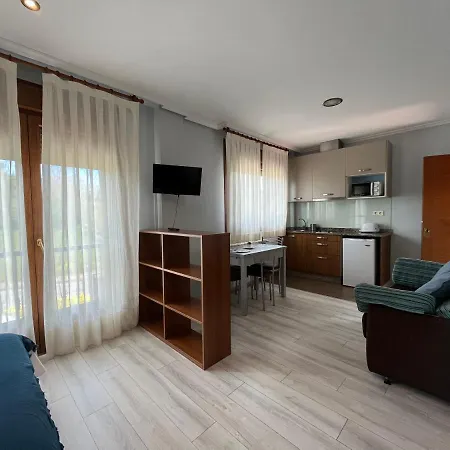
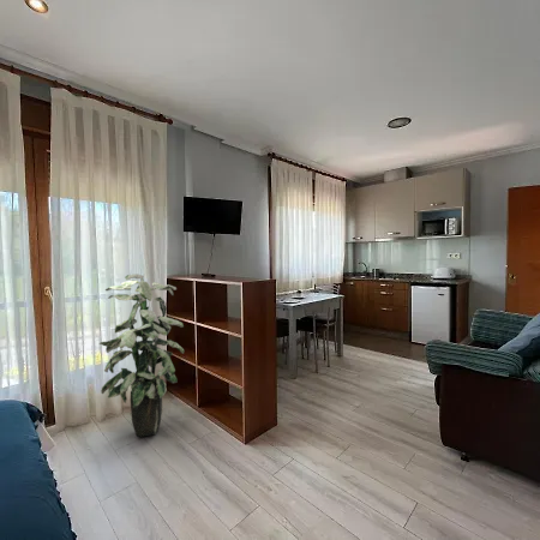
+ indoor plant [98,272,185,438]
